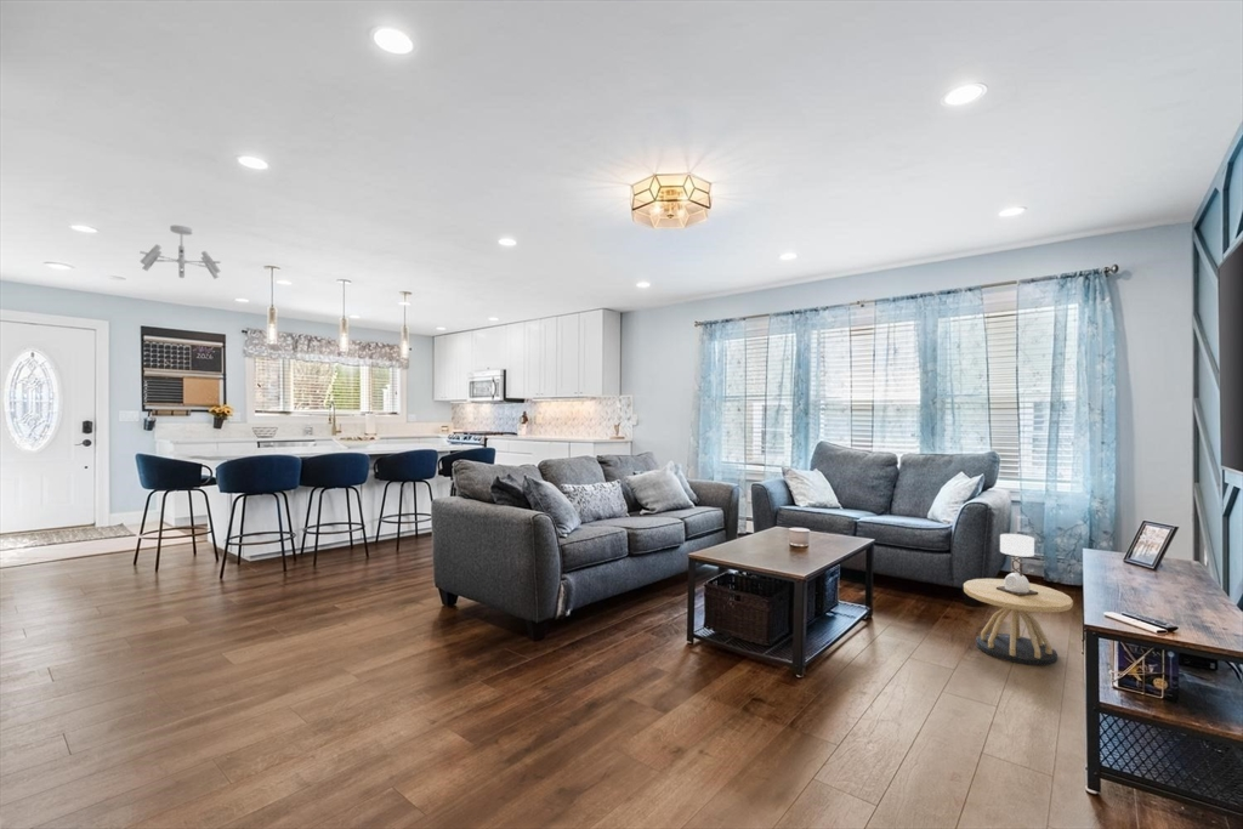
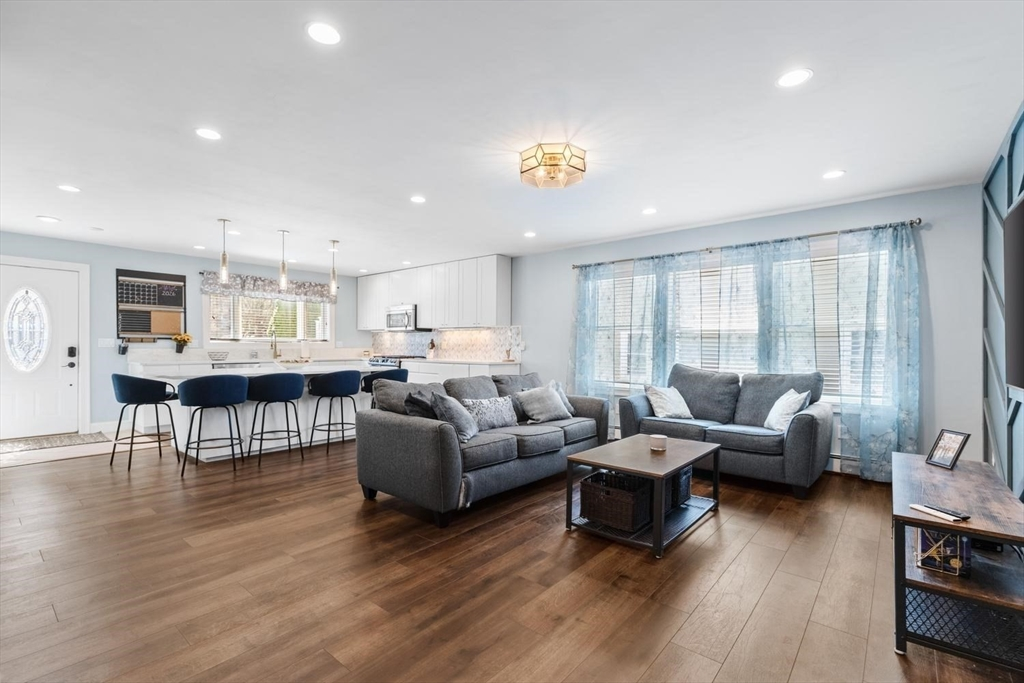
- ceiling light fixture [138,225,222,280]
- side table [963,533,1074,666]
